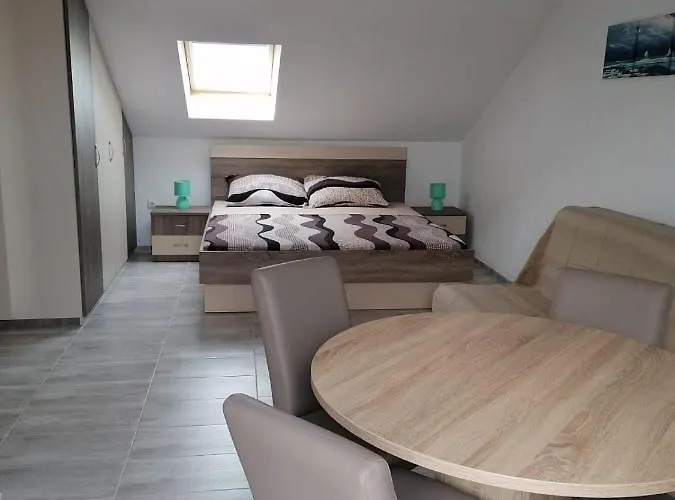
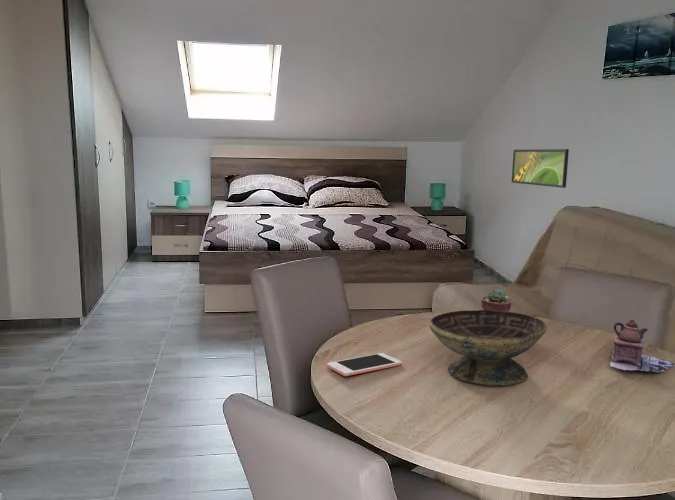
+ teapot [608,319,675,373]
+ potted succulent [480,287,512,312]
+ cell phone [326,352,403,377]
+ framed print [511,148,570,189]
+ decorative bowl [428,309,548,387]
